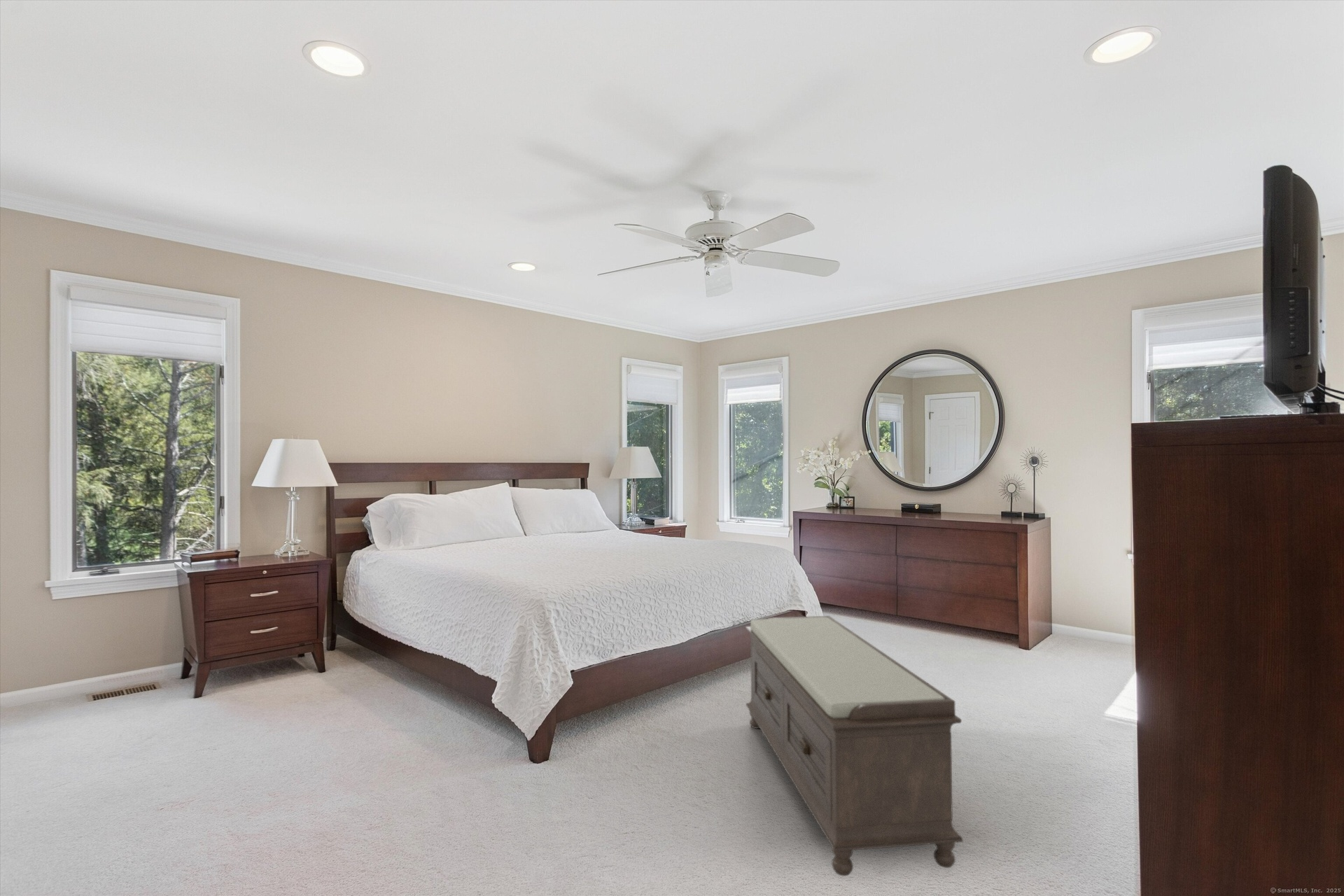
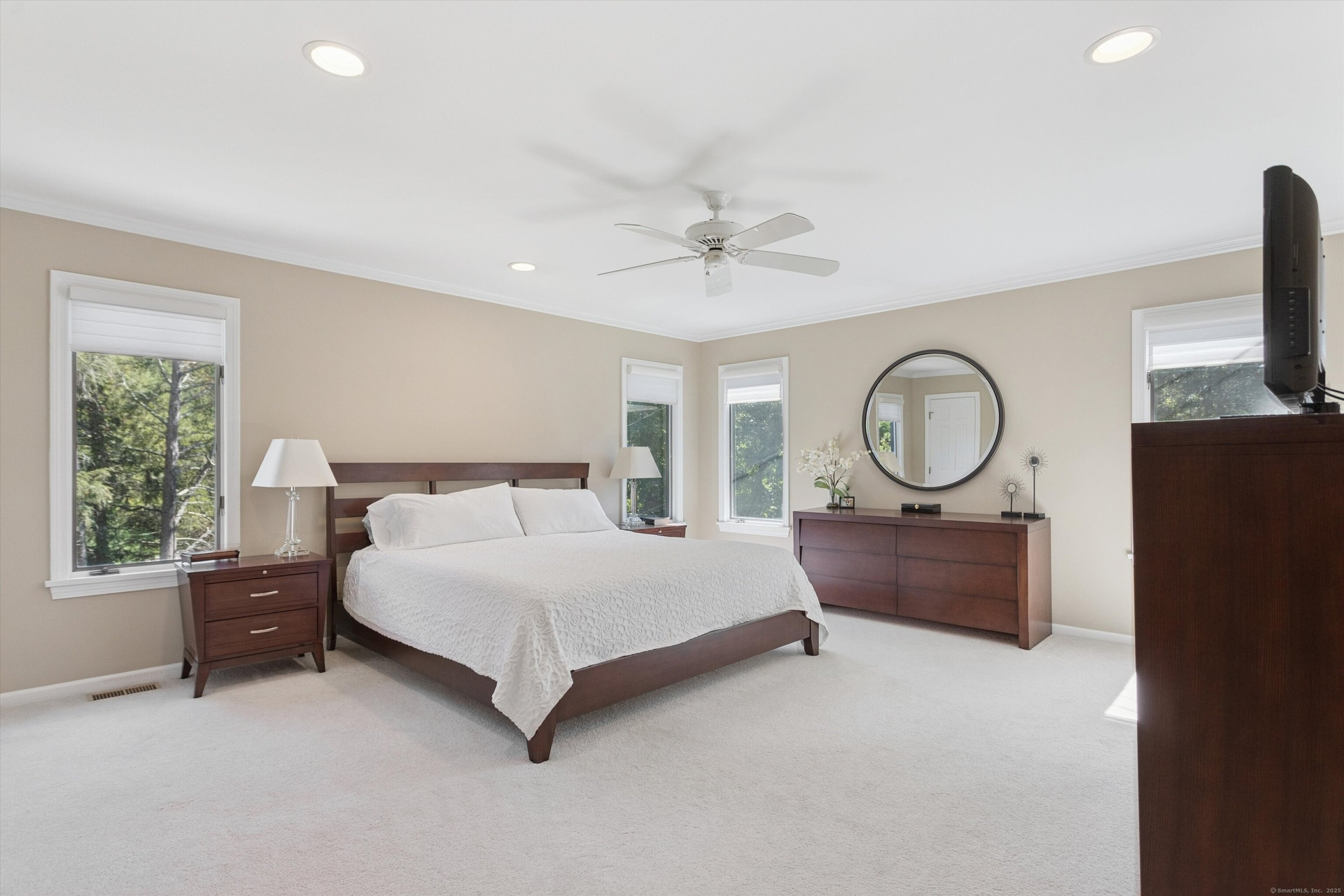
- bench [745,615,964,876]
